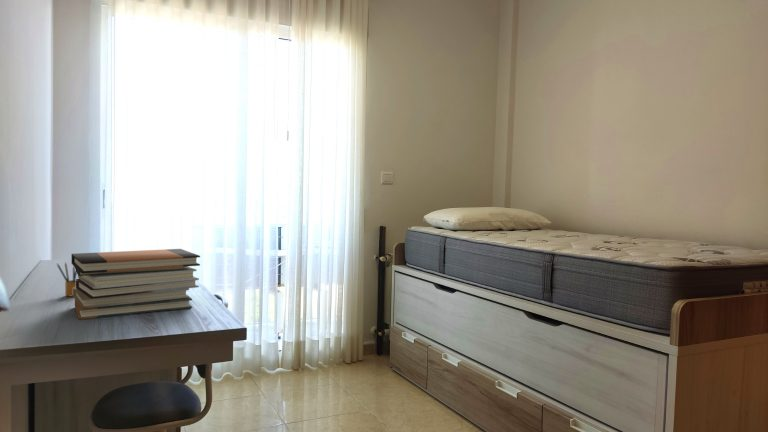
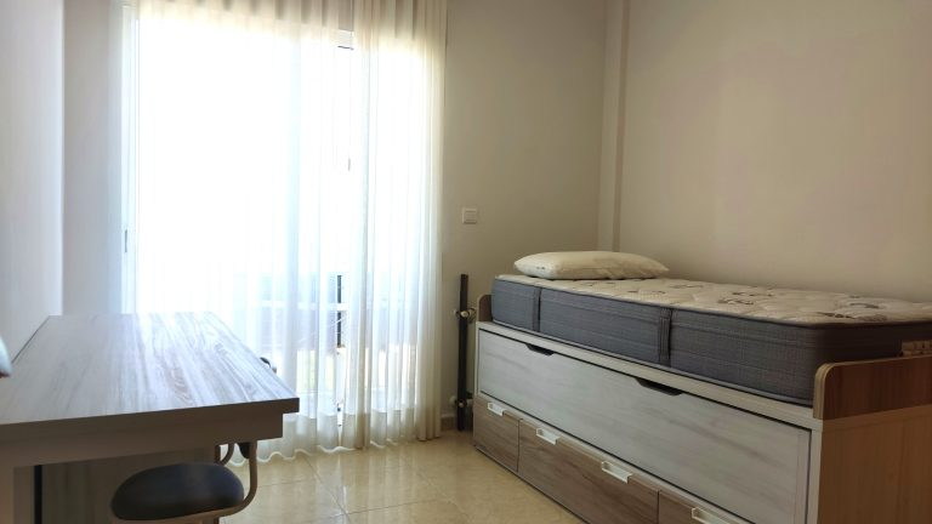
- book stack [71,248,201,320]
- pencil box [56,261,79,297]
